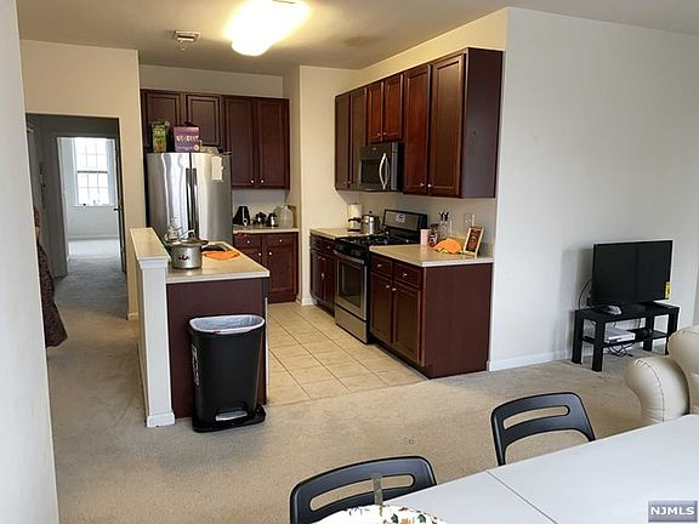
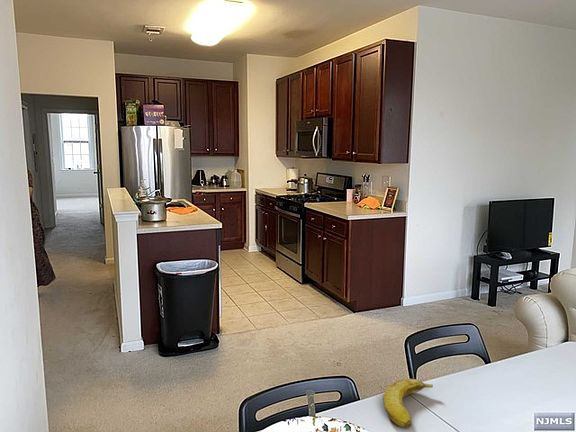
+ banana [382,378,434,429]
